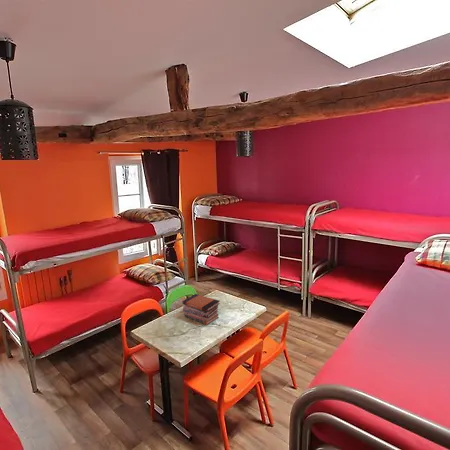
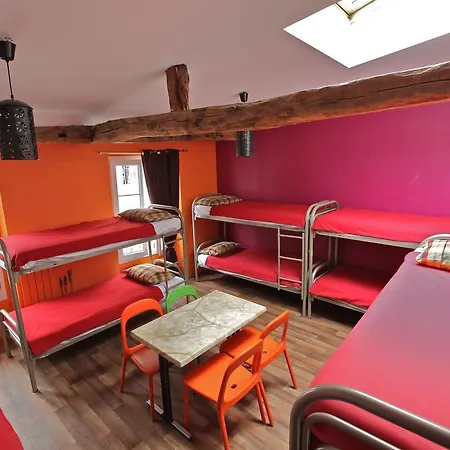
- book stack [182,293,221,326]
